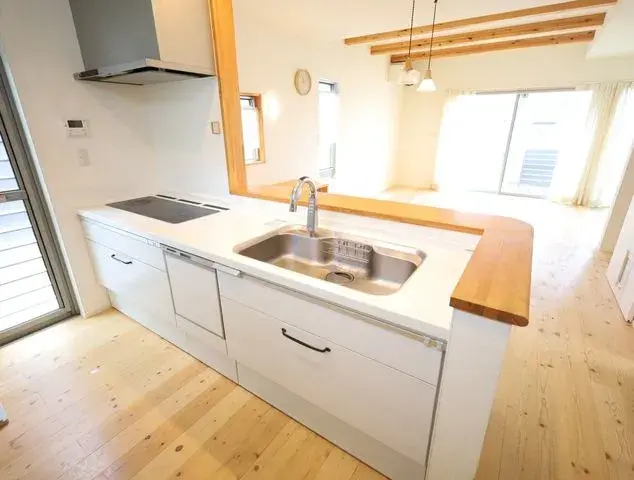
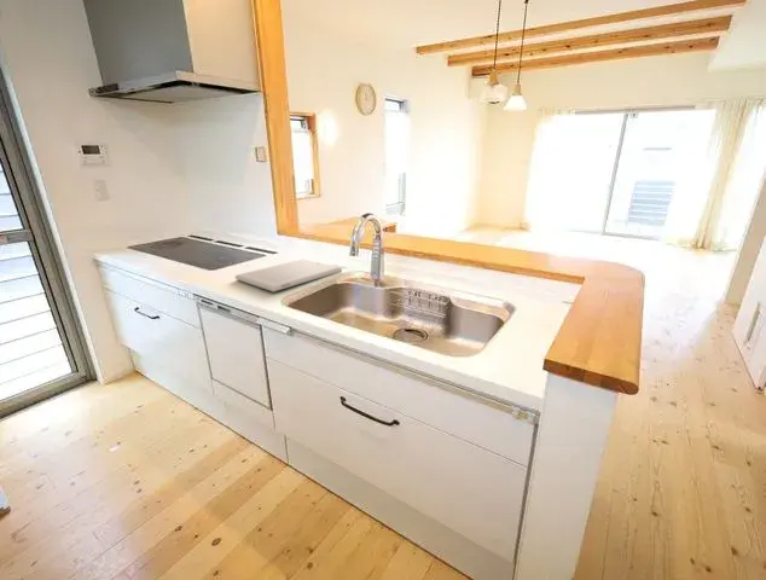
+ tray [234,257,343,292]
